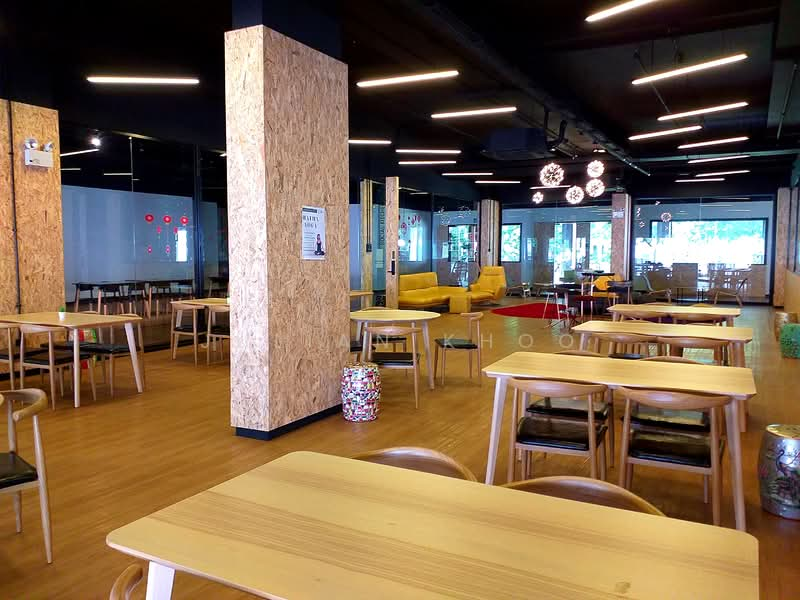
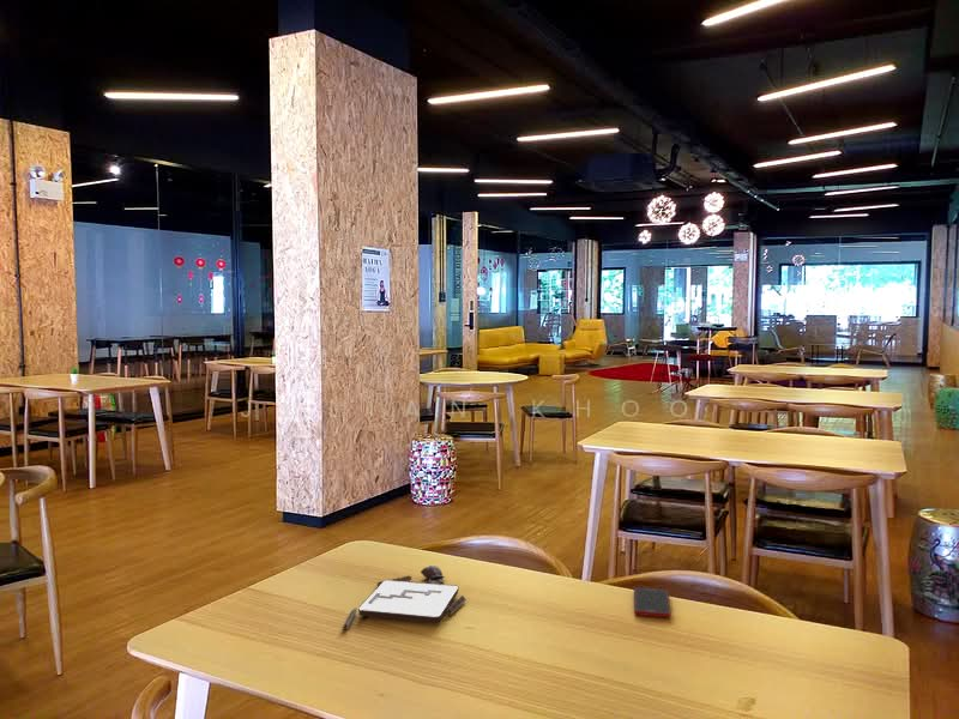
+ cell phone [633,586,672,618]
+ board game [342,564,468,630]
